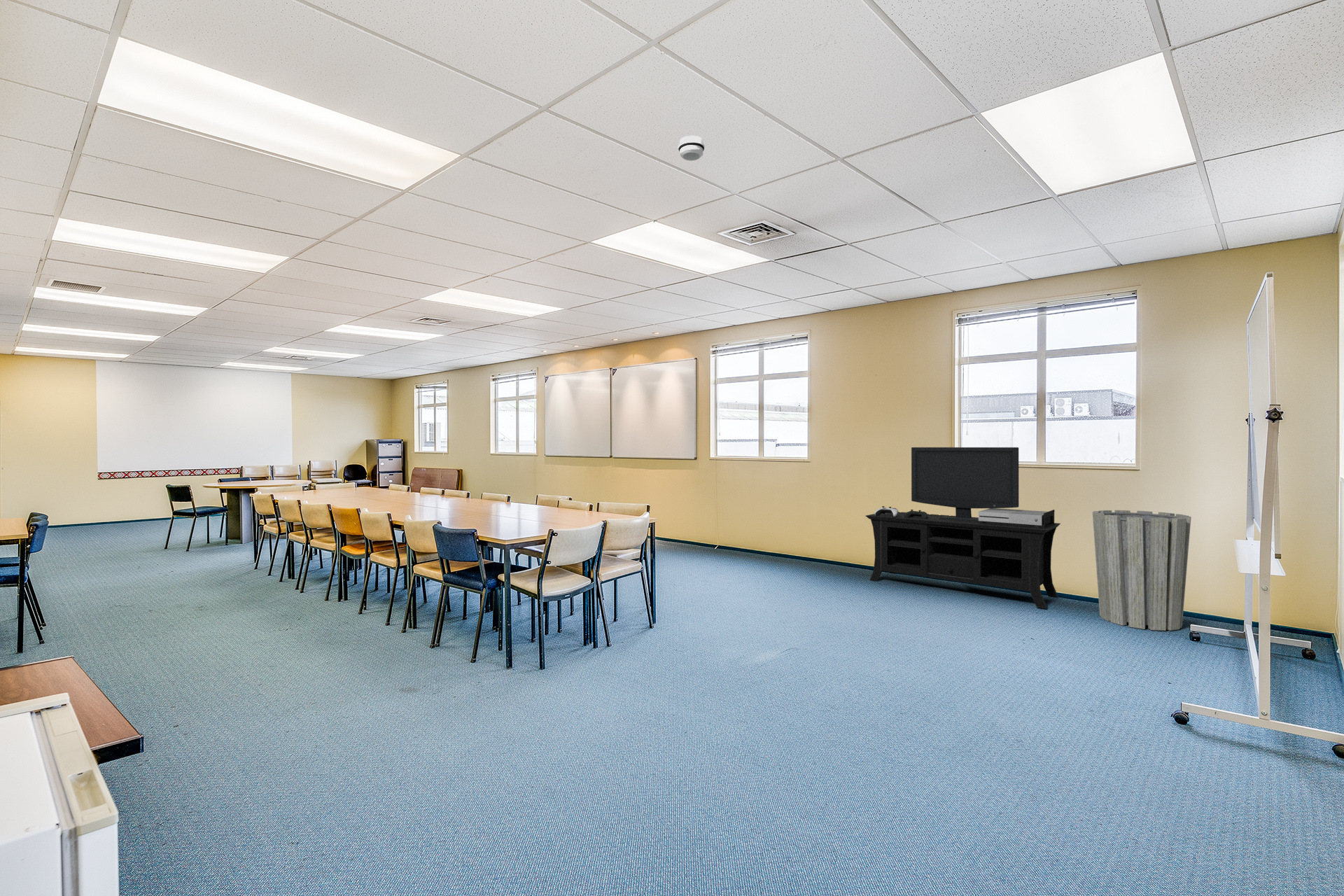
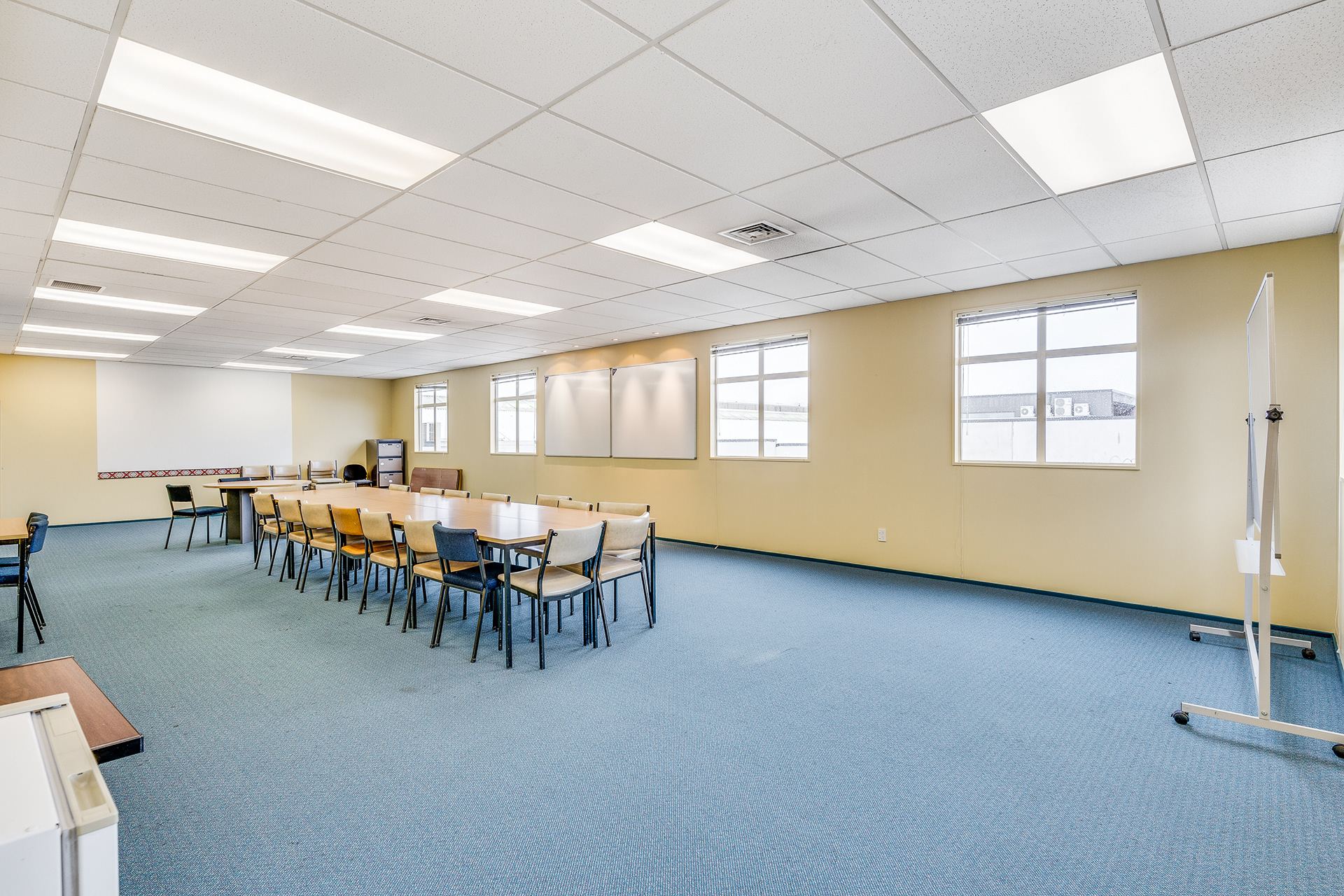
- trash can [1092,510,1192,631]
- media console [865,447,1061,609]
- smoke detector [678,135,705,162]
